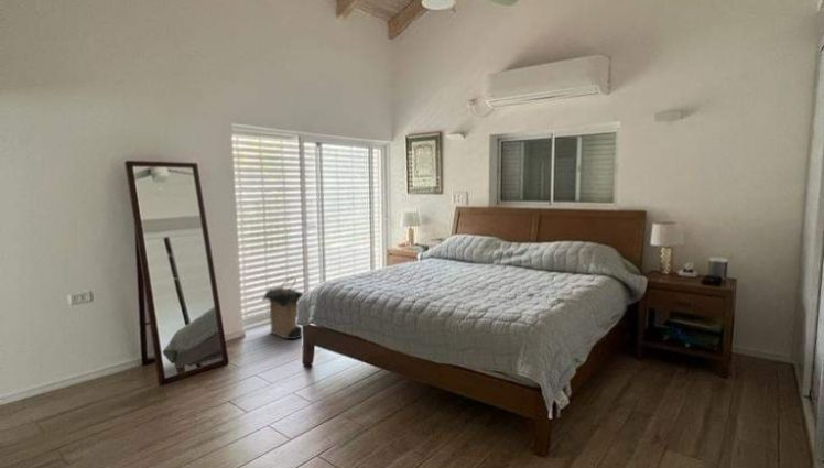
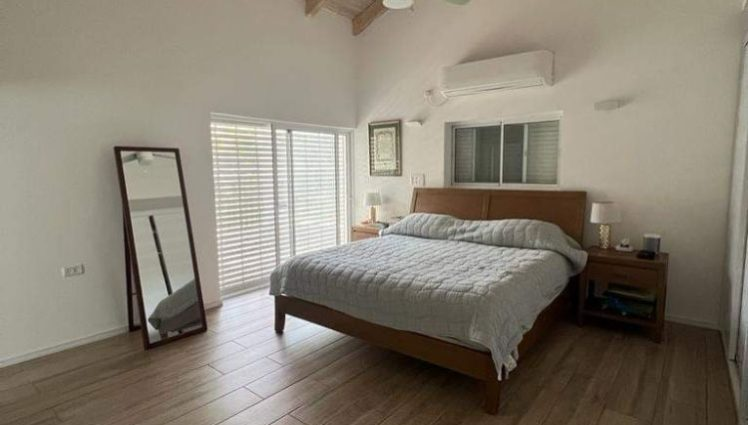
- laundry hamper [261,276,305,340]
